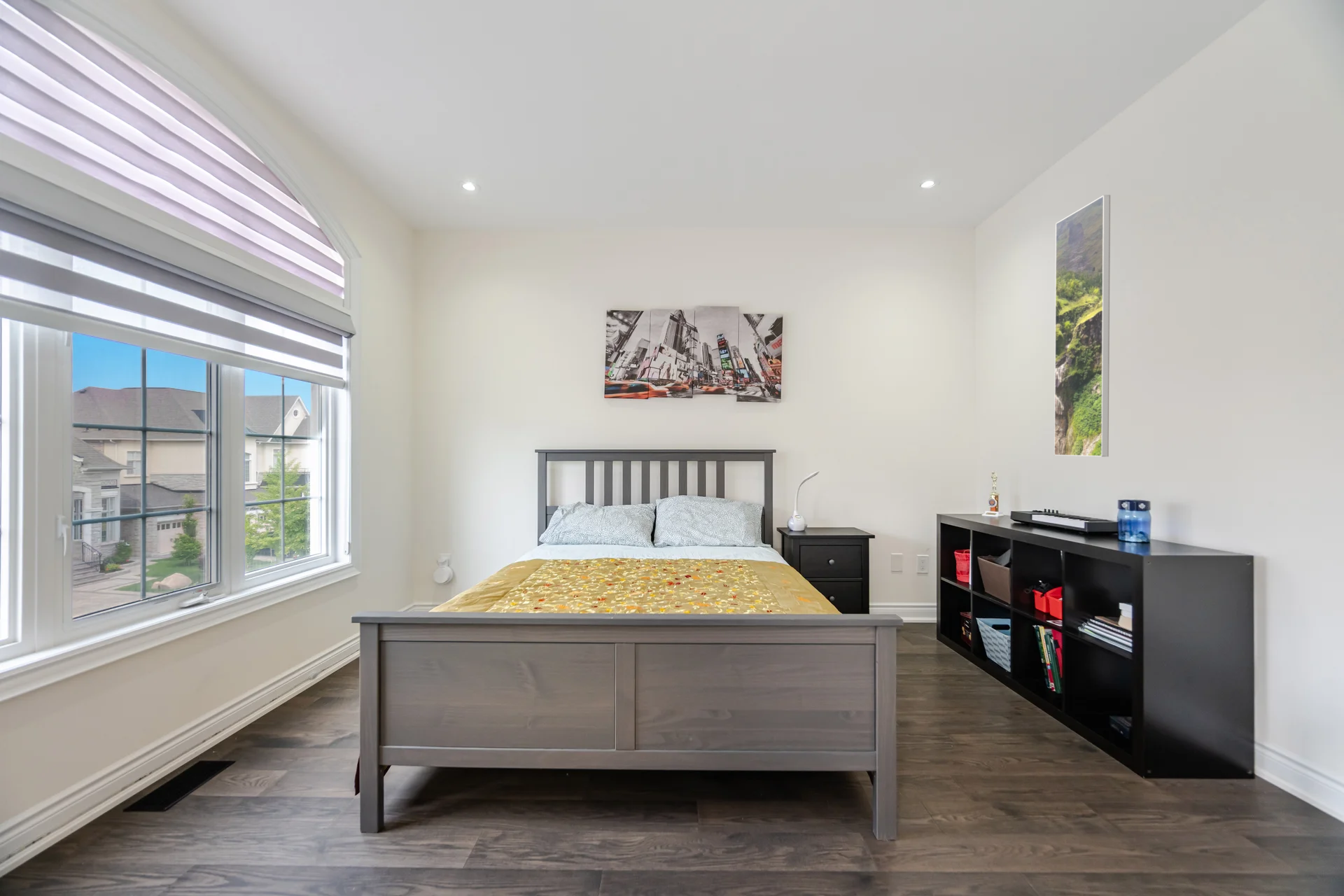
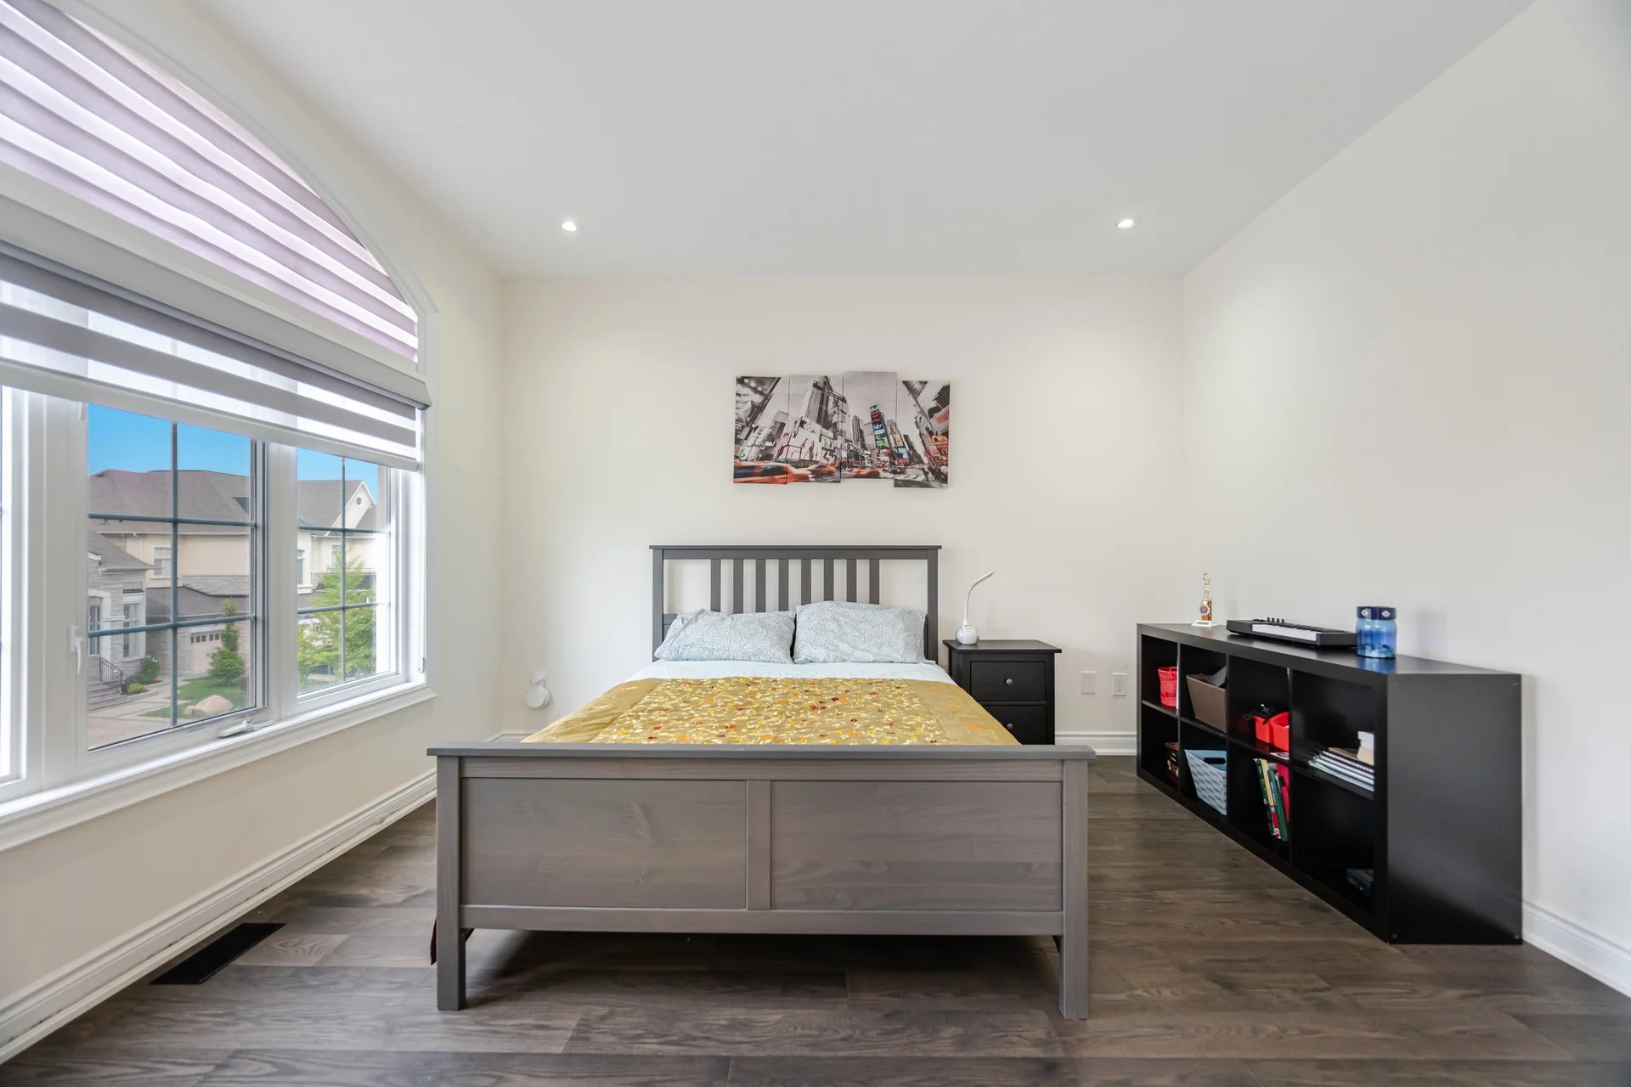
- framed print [1054,195,1111,457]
